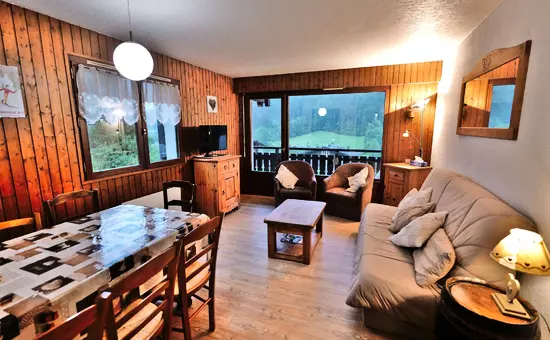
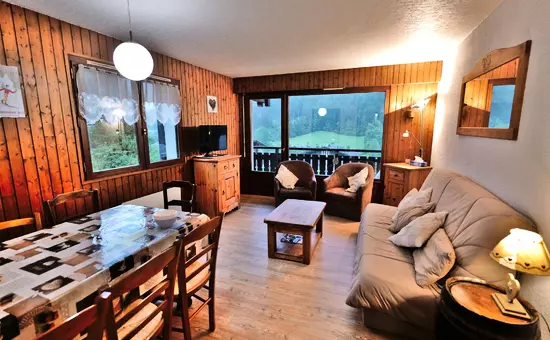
+ bowl [152,209,178,229]
